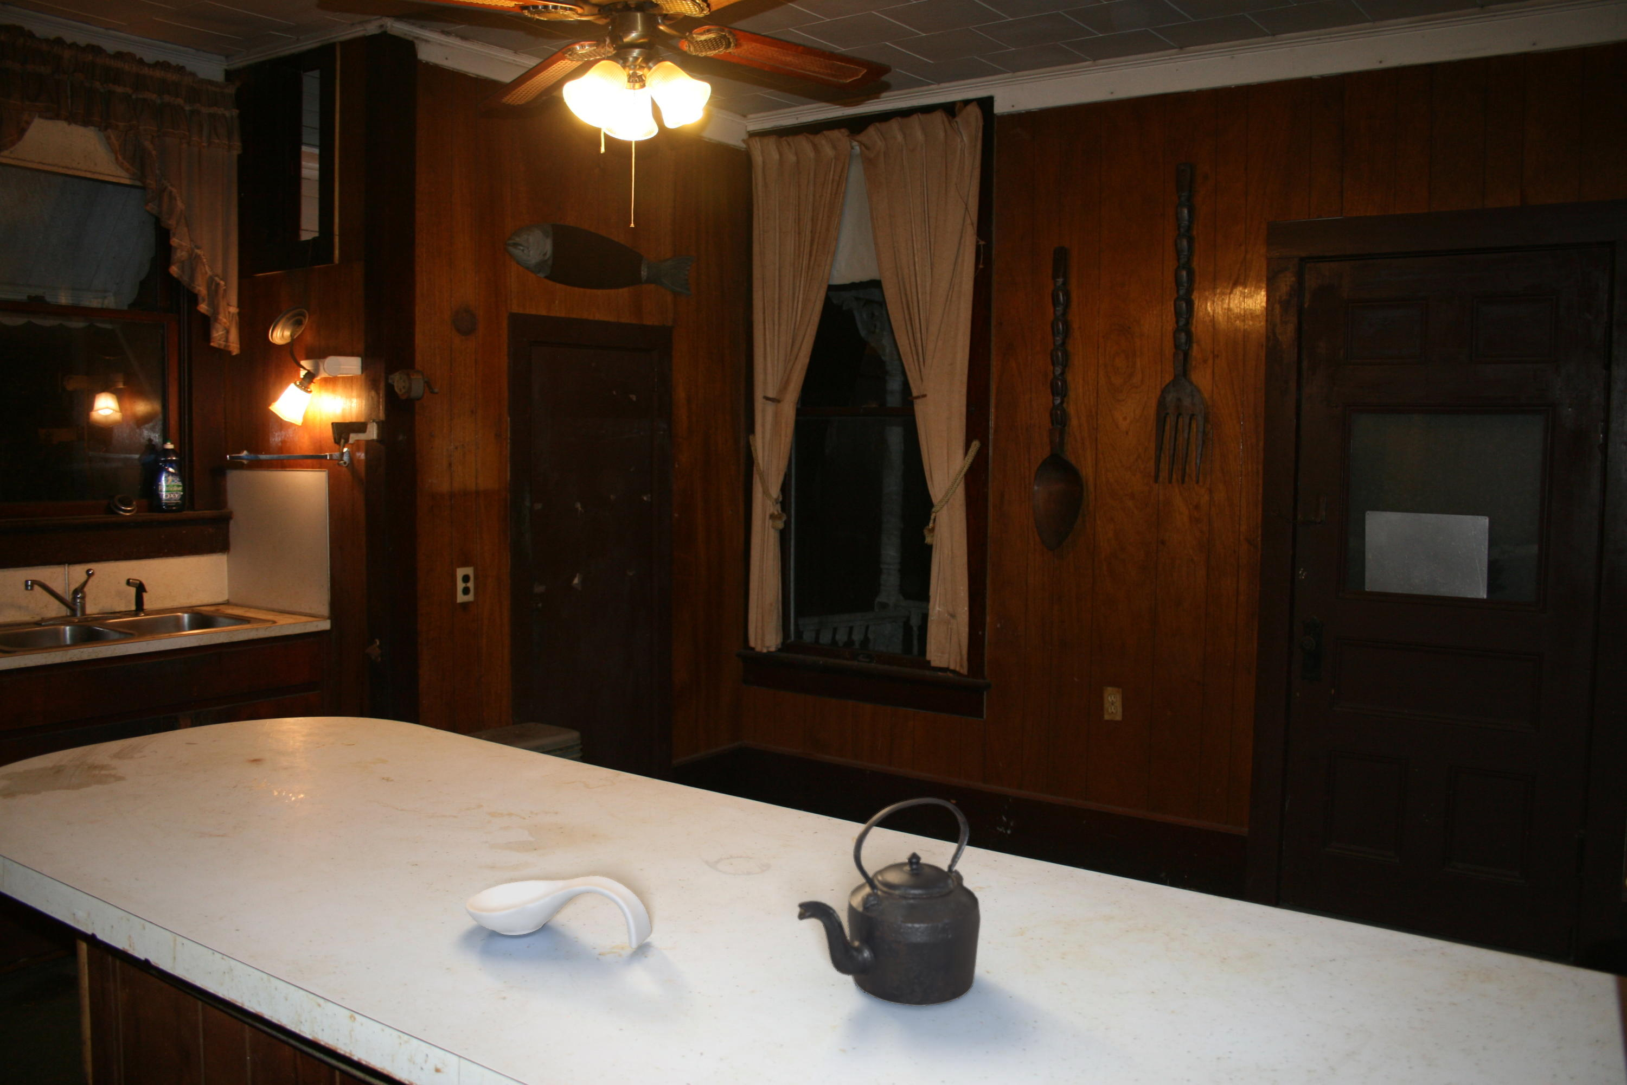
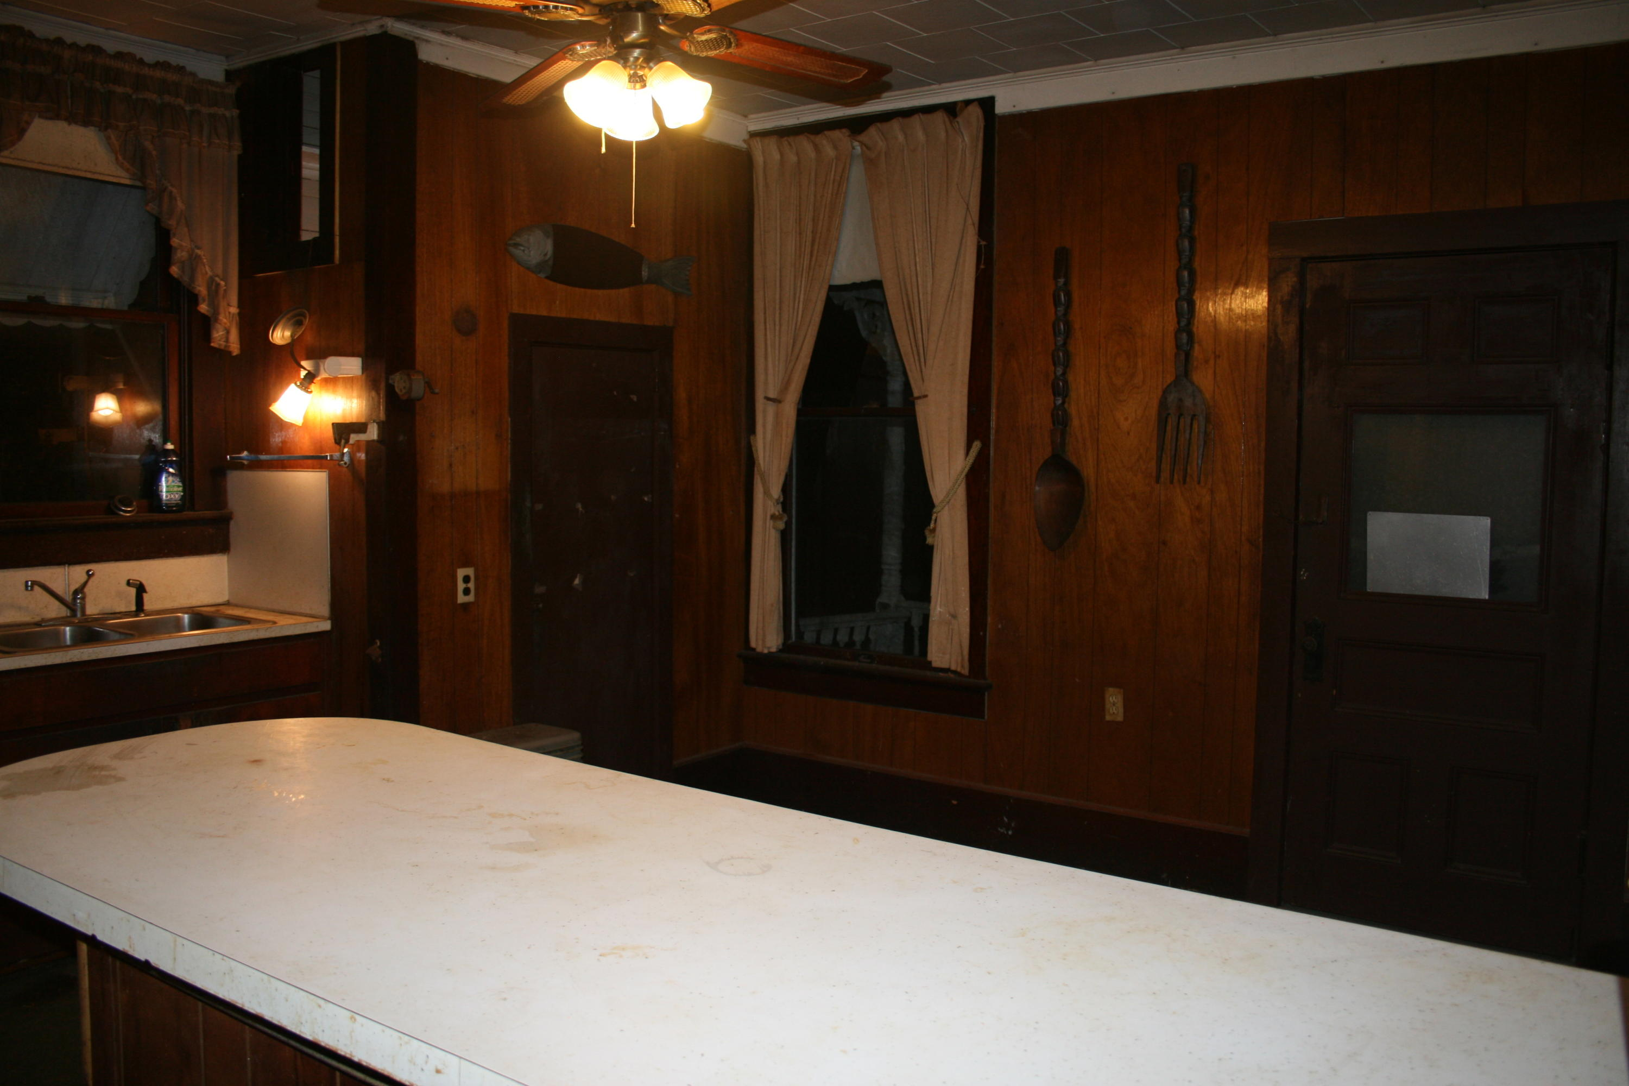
- spoon rest [465,876,651,949]
- kettle [797,798,981,1006]
